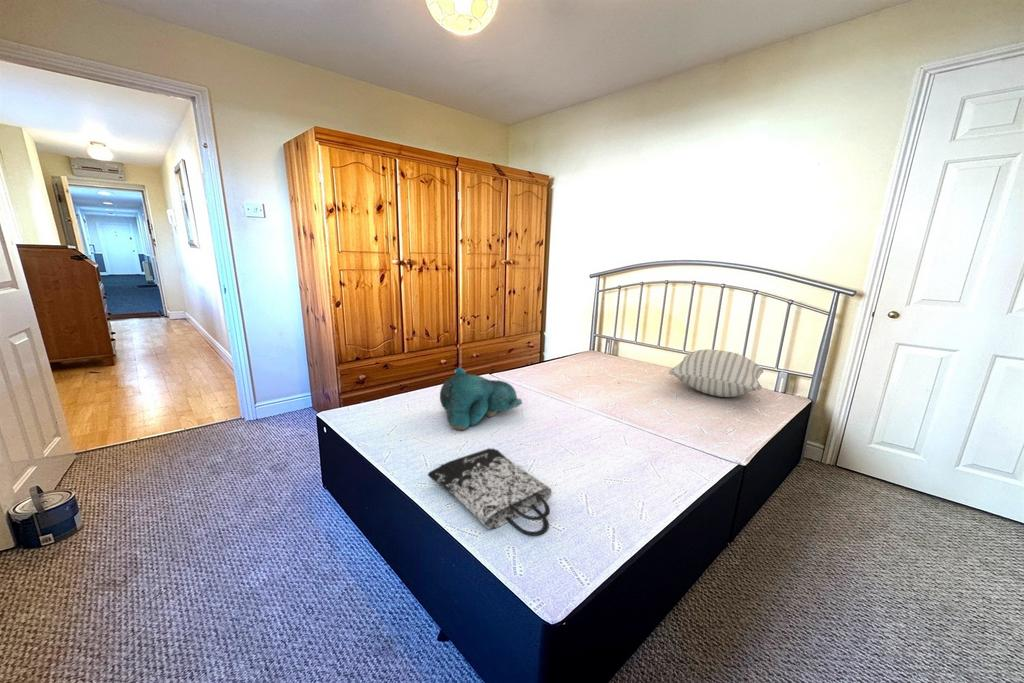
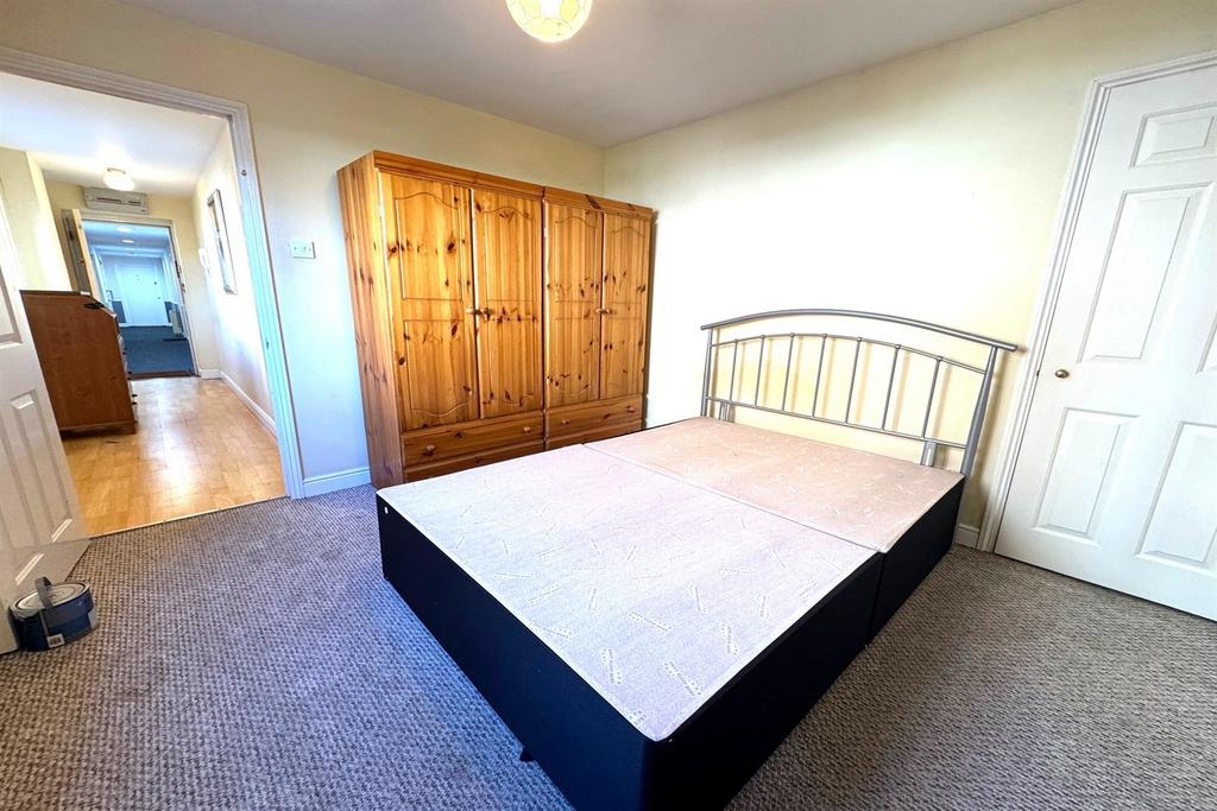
- teddy bear [439,366,523,431]
- tote bag [427,447,553,537]
- pillow [668,349,764,398]
